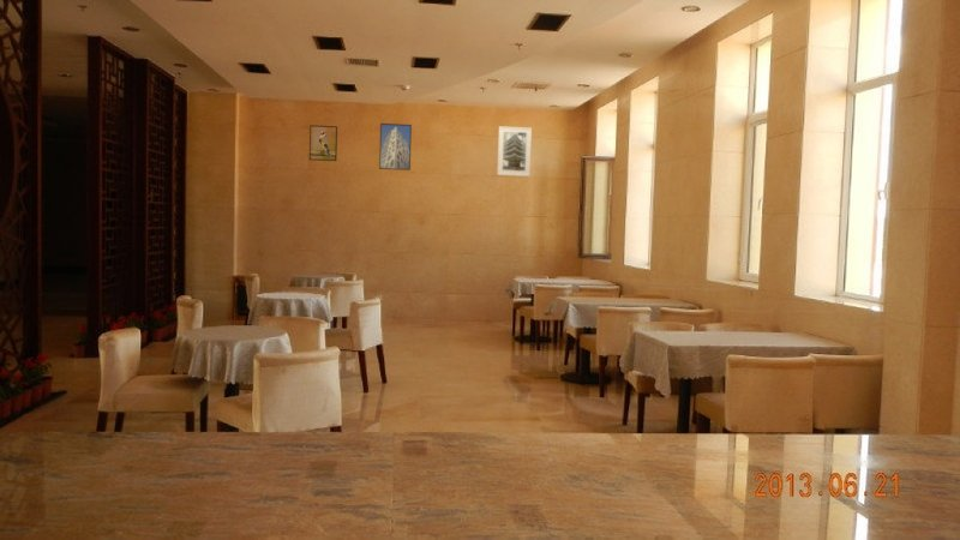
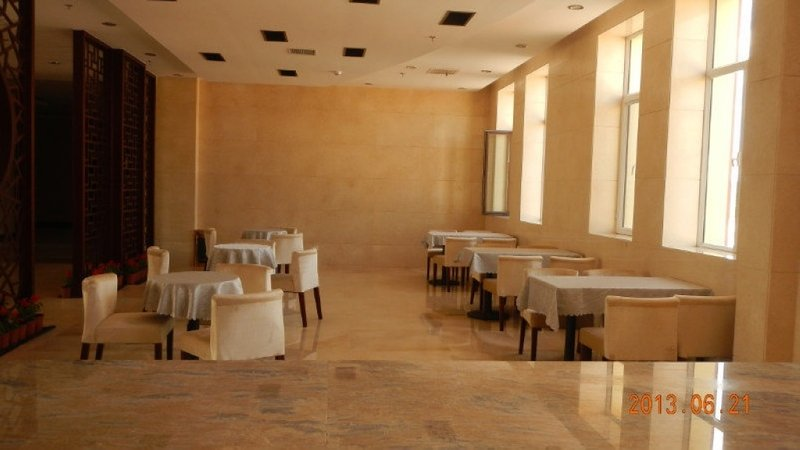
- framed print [378,122,413,172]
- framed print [496,125,533,178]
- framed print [308,124,338,162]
